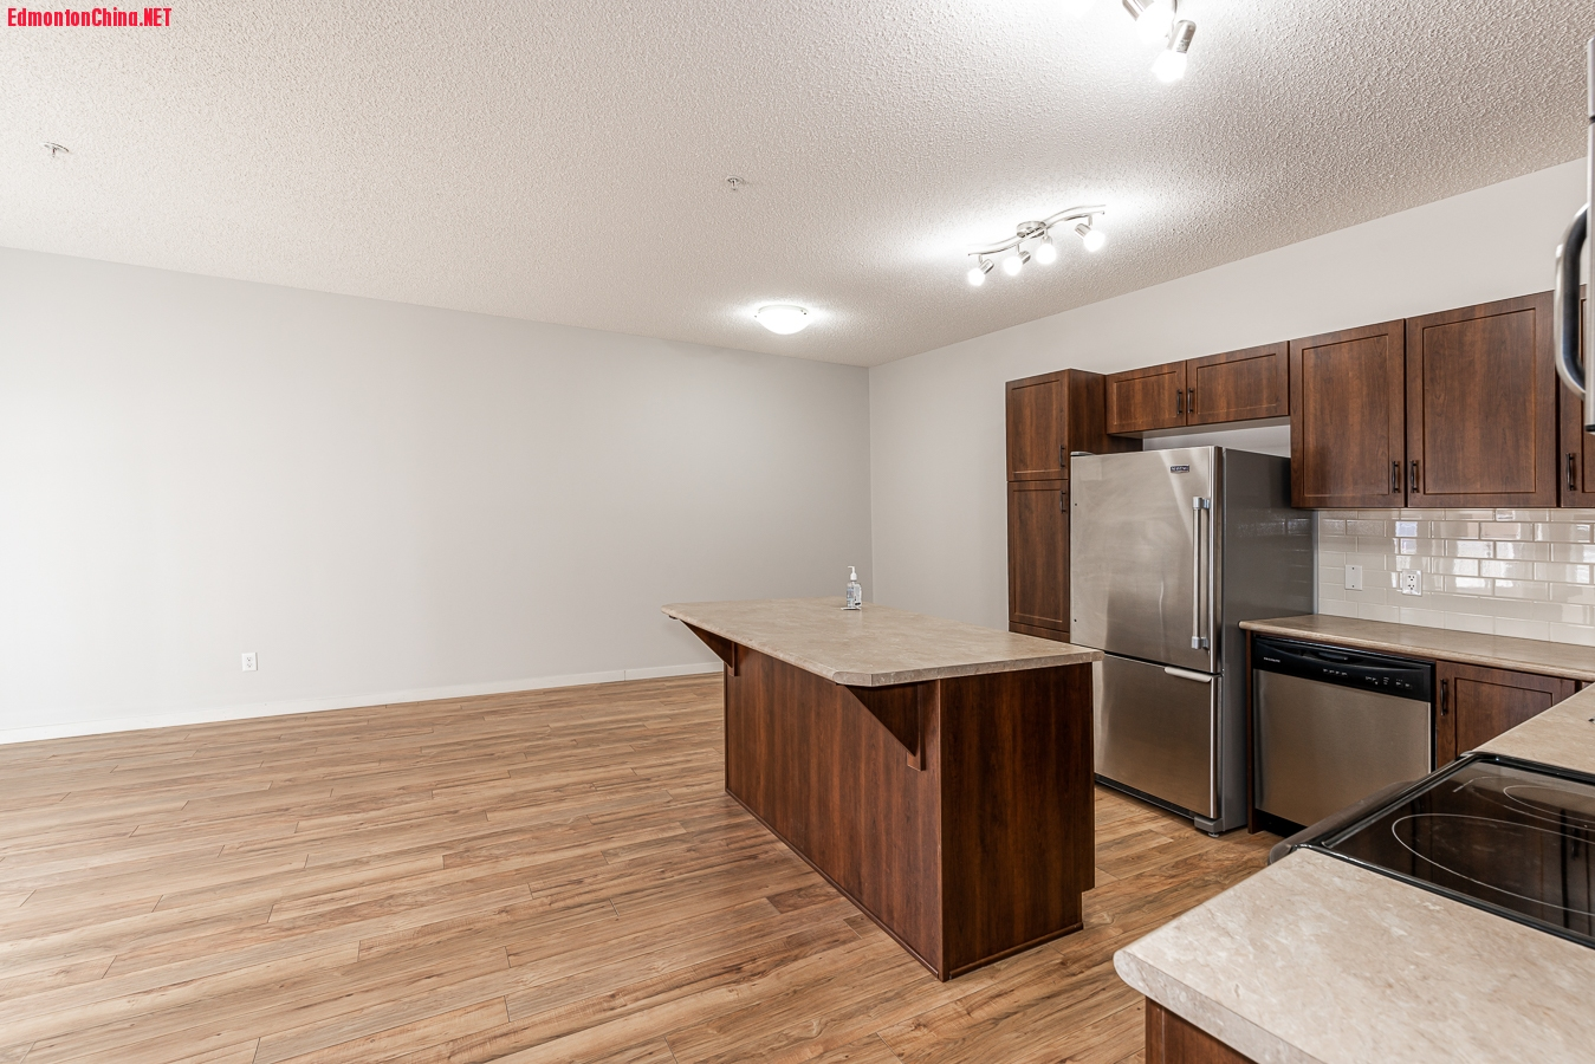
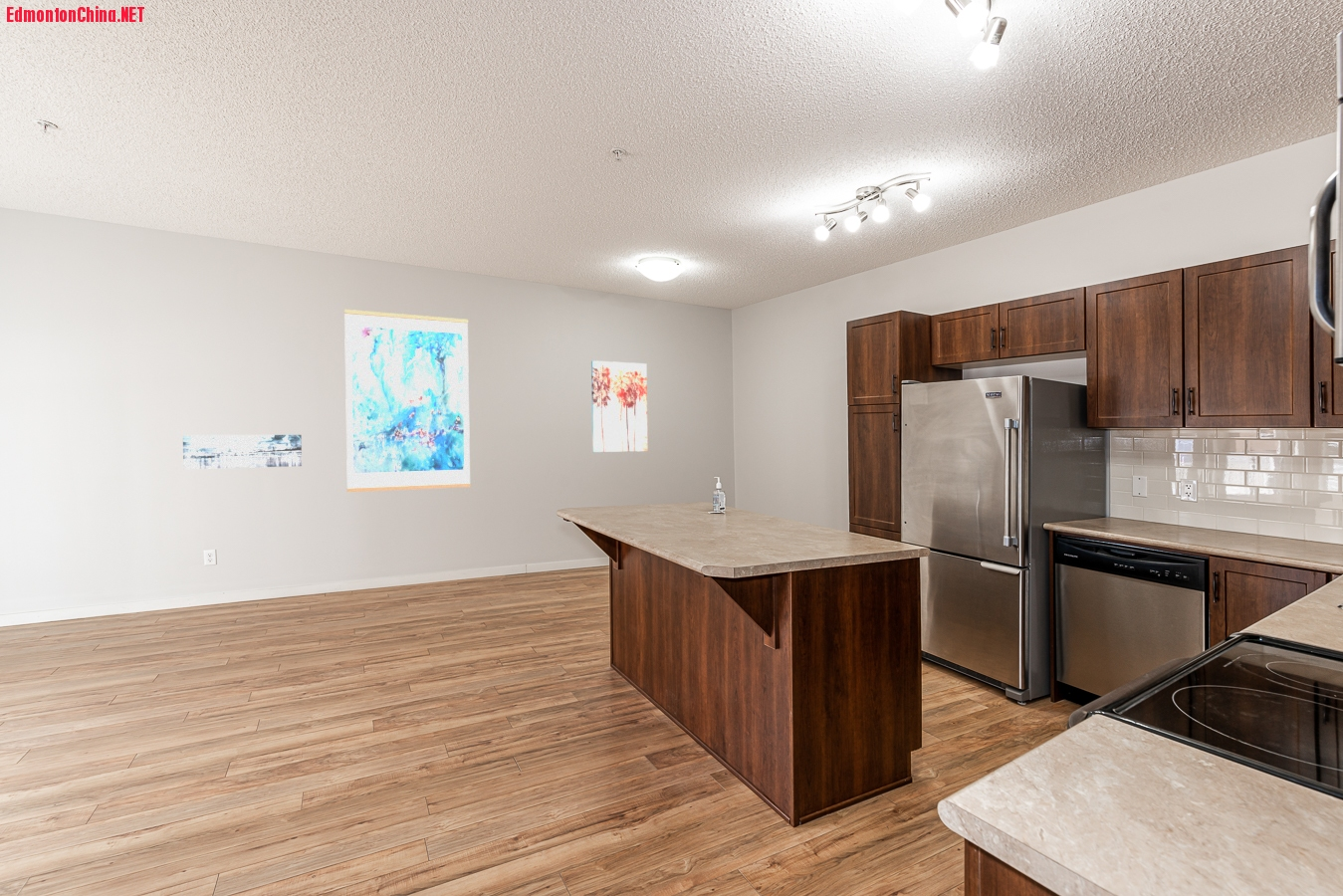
+ wall art [182,434,303,470]
+ wall art [343,309,472,493]
+ wall art [590,359,649,453]
